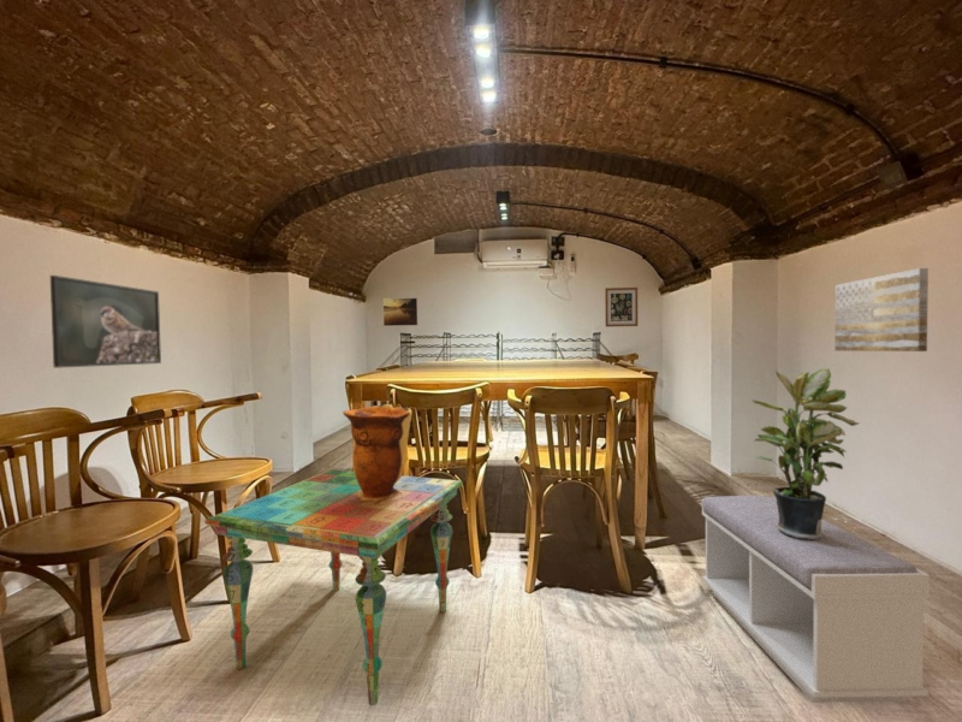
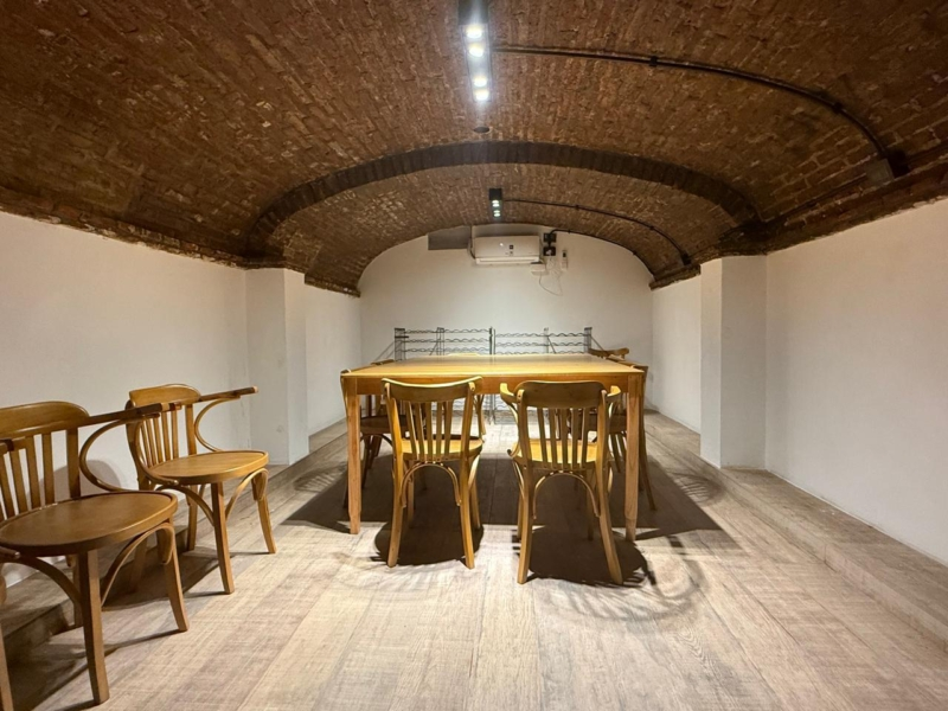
- side table [203,468,464,706]
- wall art [833,267,930,353]
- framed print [382,296,420,327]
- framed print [49,274,162,369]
- bench [701,495,931,704]
- wall art [604,286,639,329]
- potted plant [750,368,861,539]
- decorative vase [342,403,414,501]
